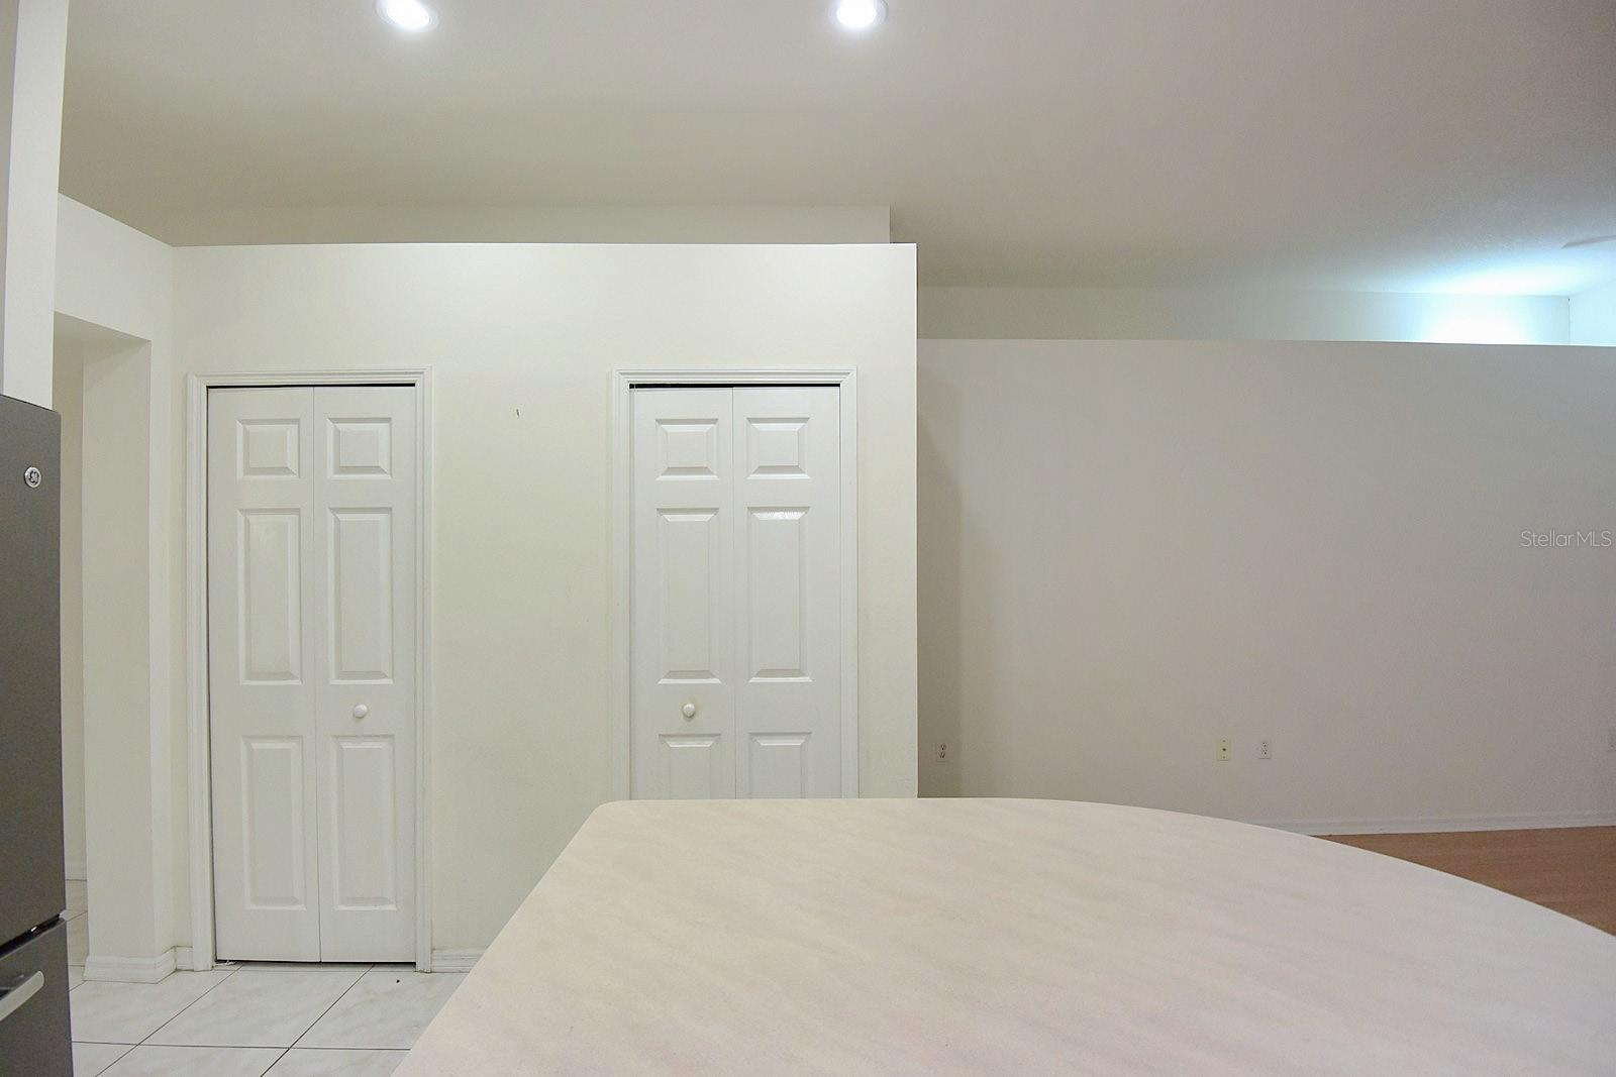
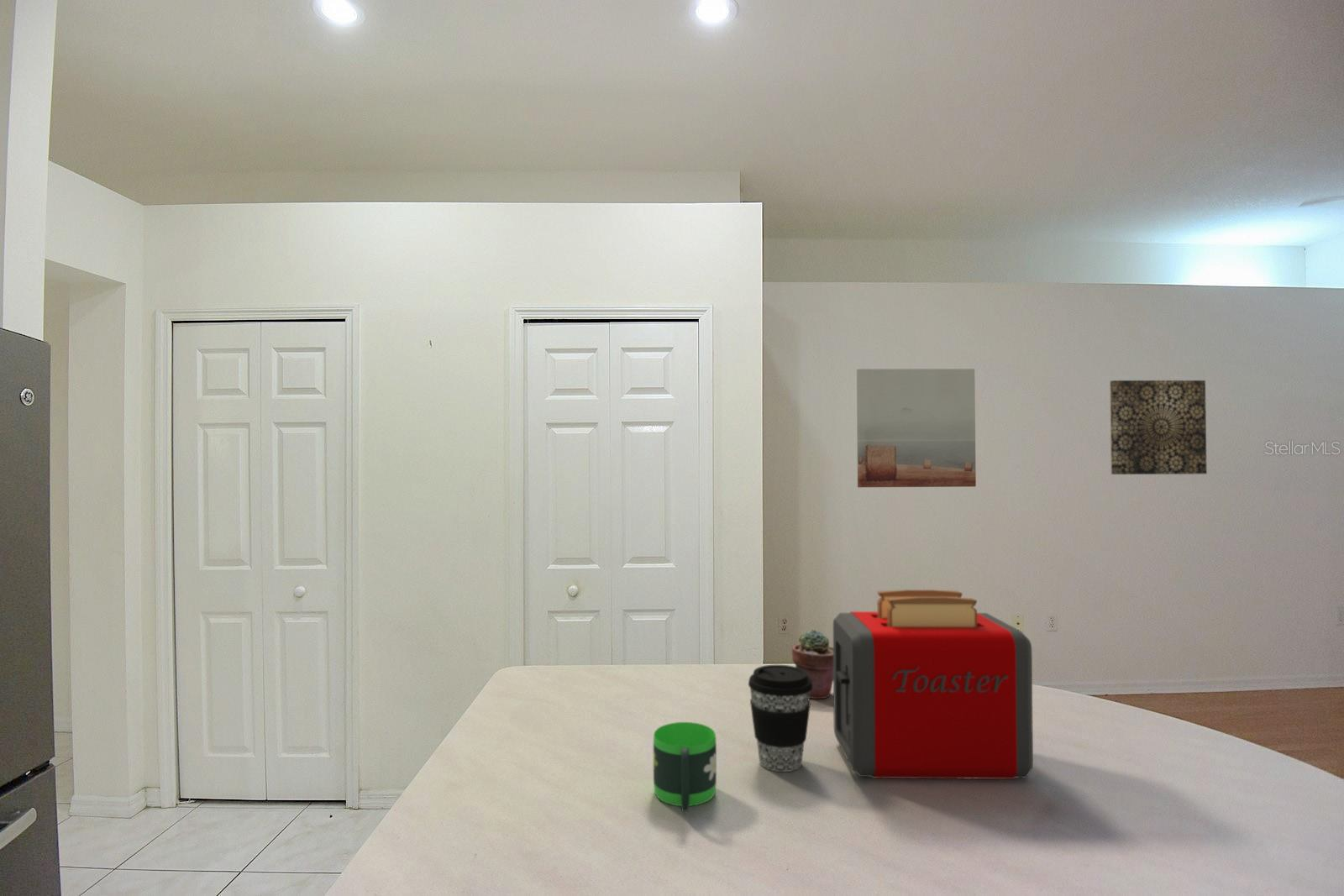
+ potted succulent [791,629,833,700]
+ wall art [856,368,977,488]
+ toaster [832,589,1034,780]
+ coffee cup [748,664,812,773]
+ mug [653,721,717,812]
+ wall art [1109,380,1208,475]
